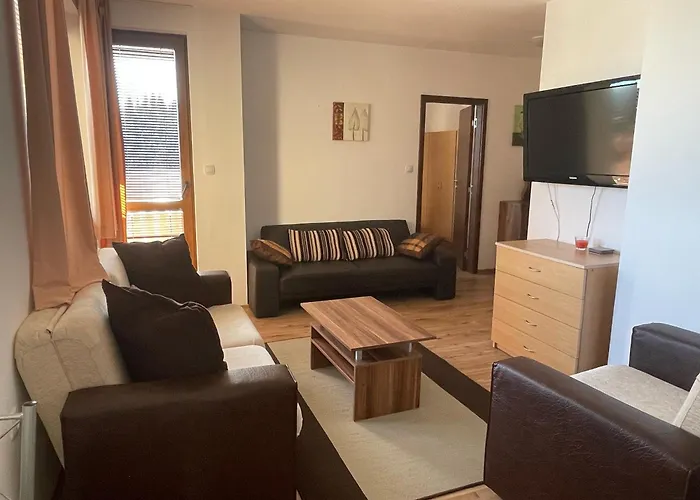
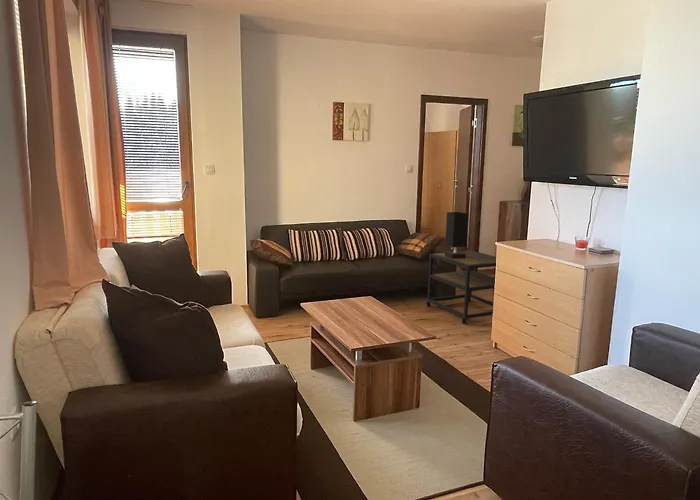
+ table lamp [444,211,469,259]
+ side table [425,250,497,325]
